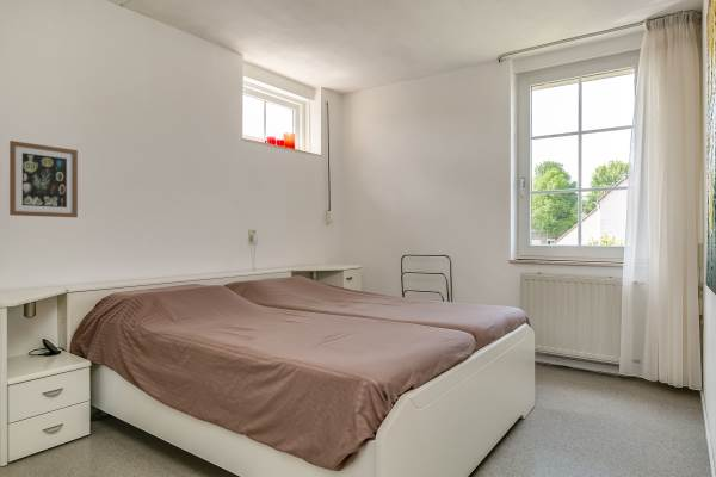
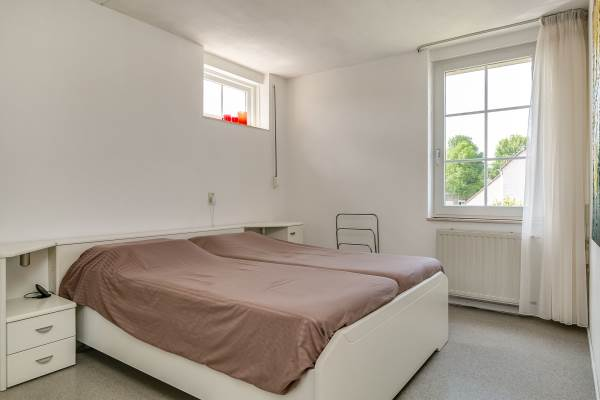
- wall art [8,140,79,218]
